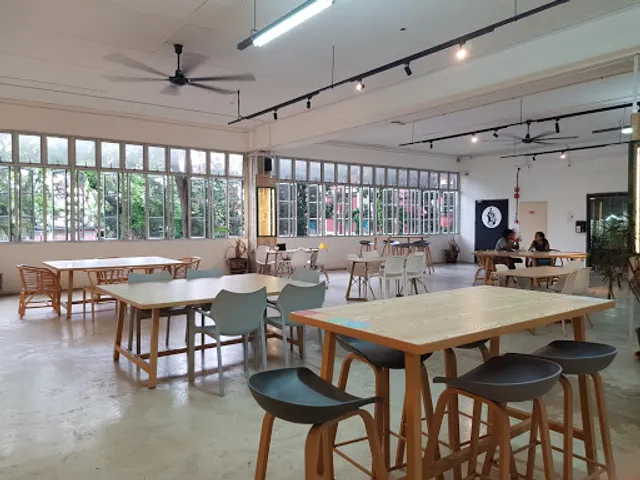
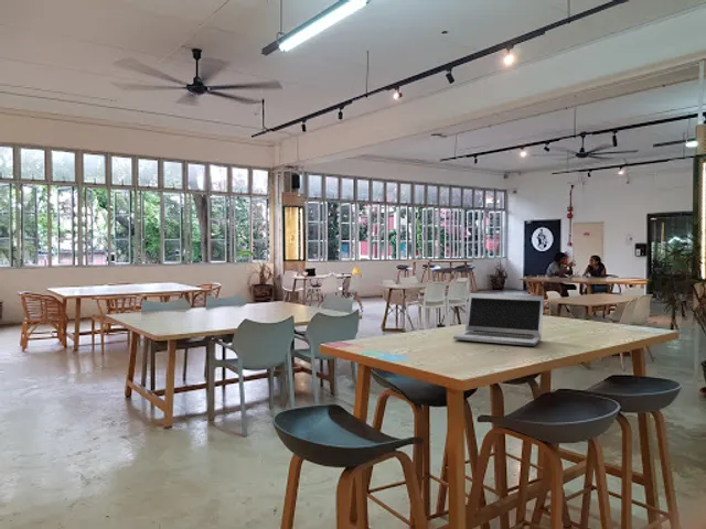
+ laptop [452,292,545,347]
